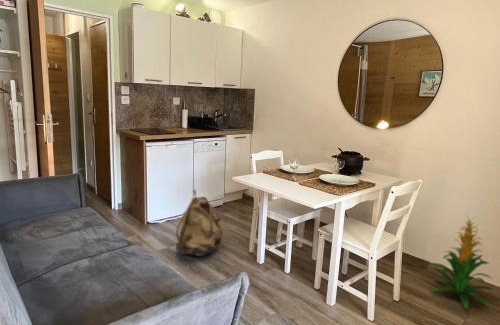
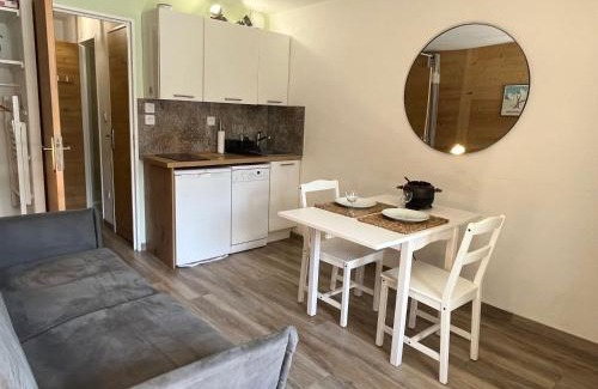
- indoor plant [429,214,495,310]
- backpack [175,189,224,257]
